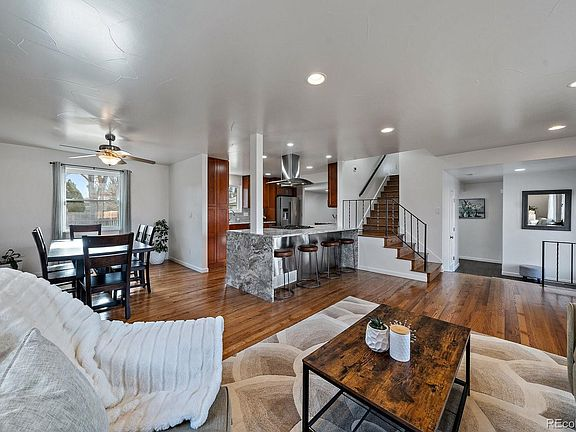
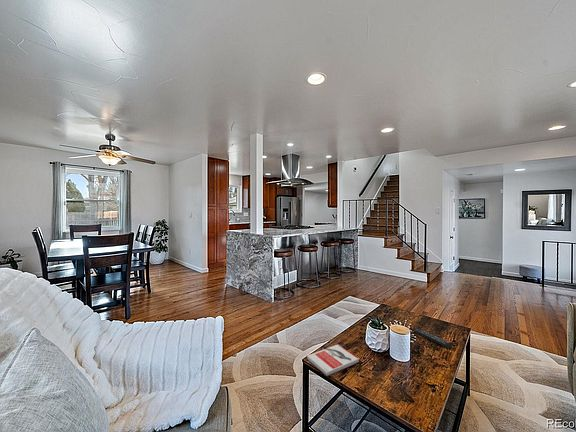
+ remote control [413,328,453,349]
+ book [305,343,360,377]
